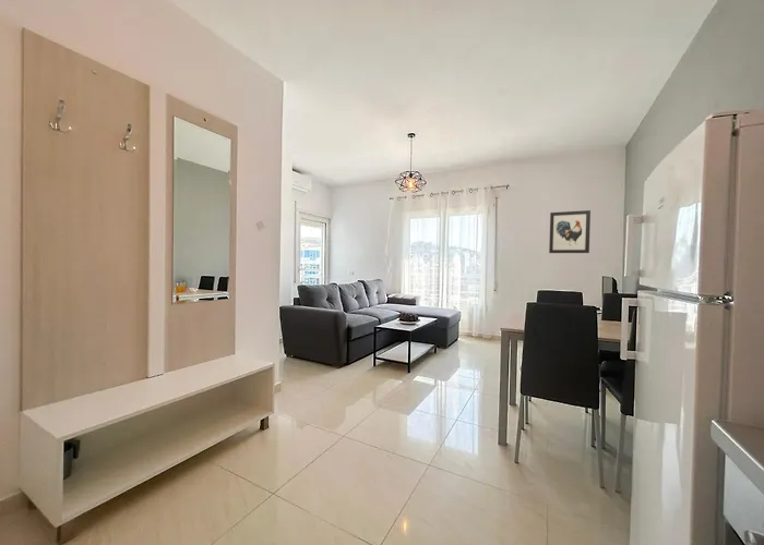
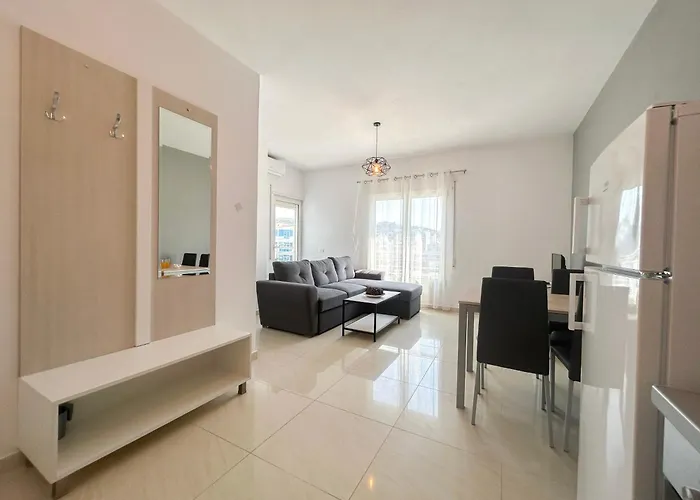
- wall art [548,209,592,254]
